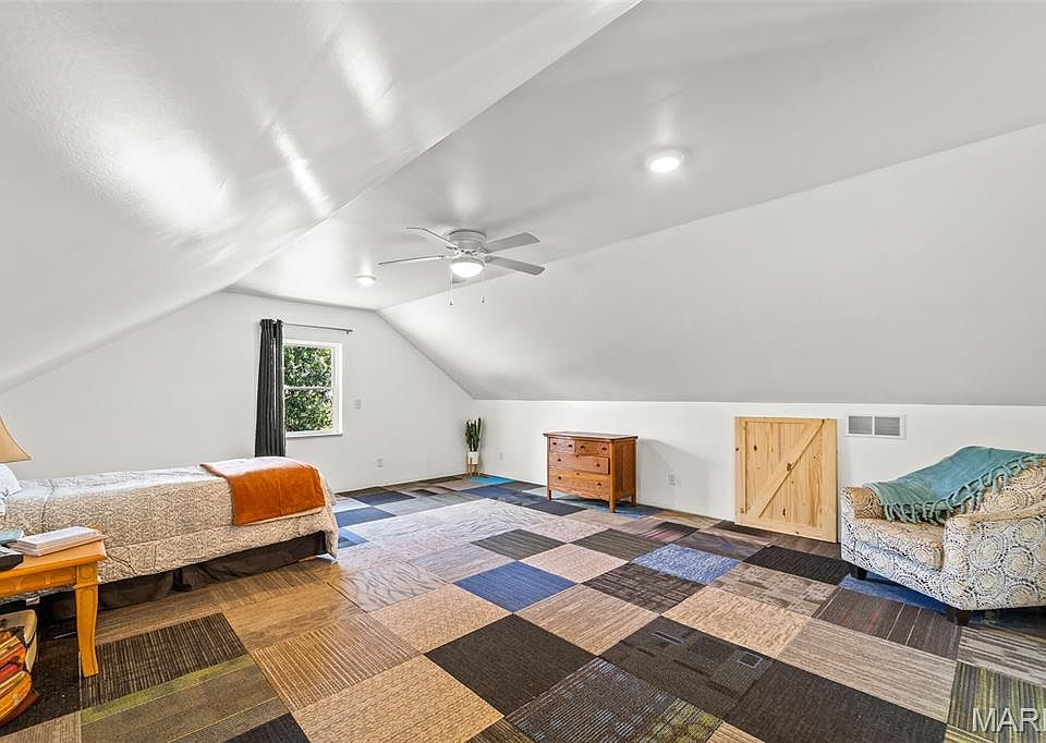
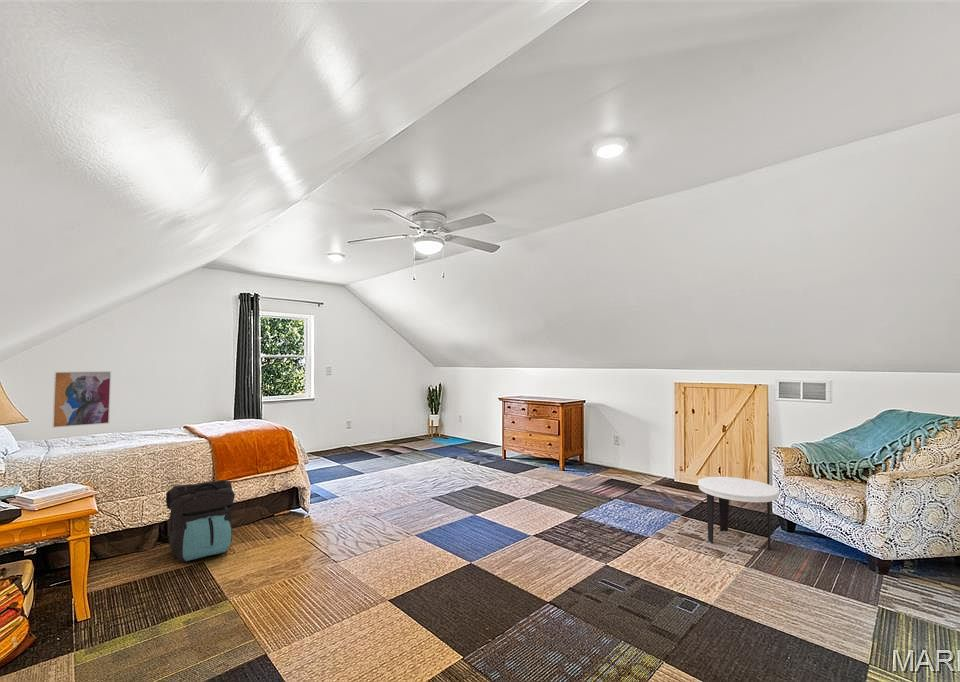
+ side table [697,476,780,551]
+ wall art [51,370,112,429]
+ backpack [165,479,236,563]
